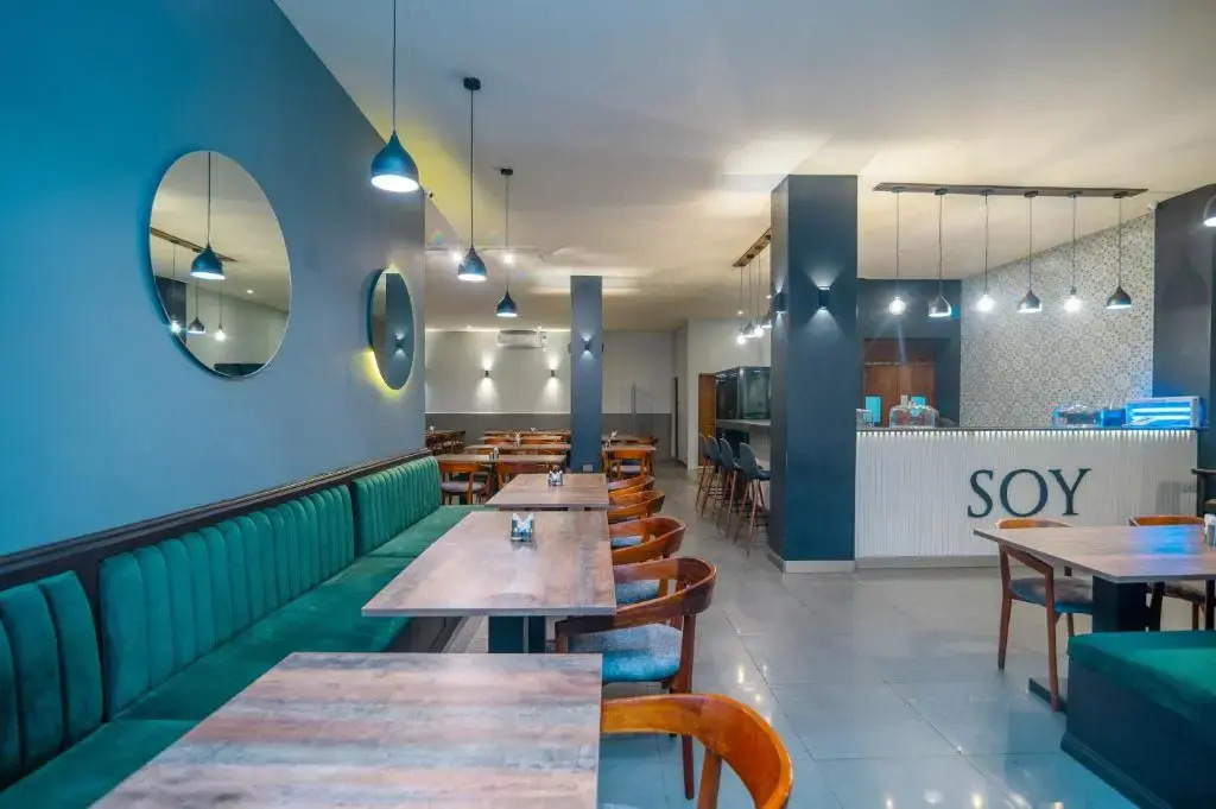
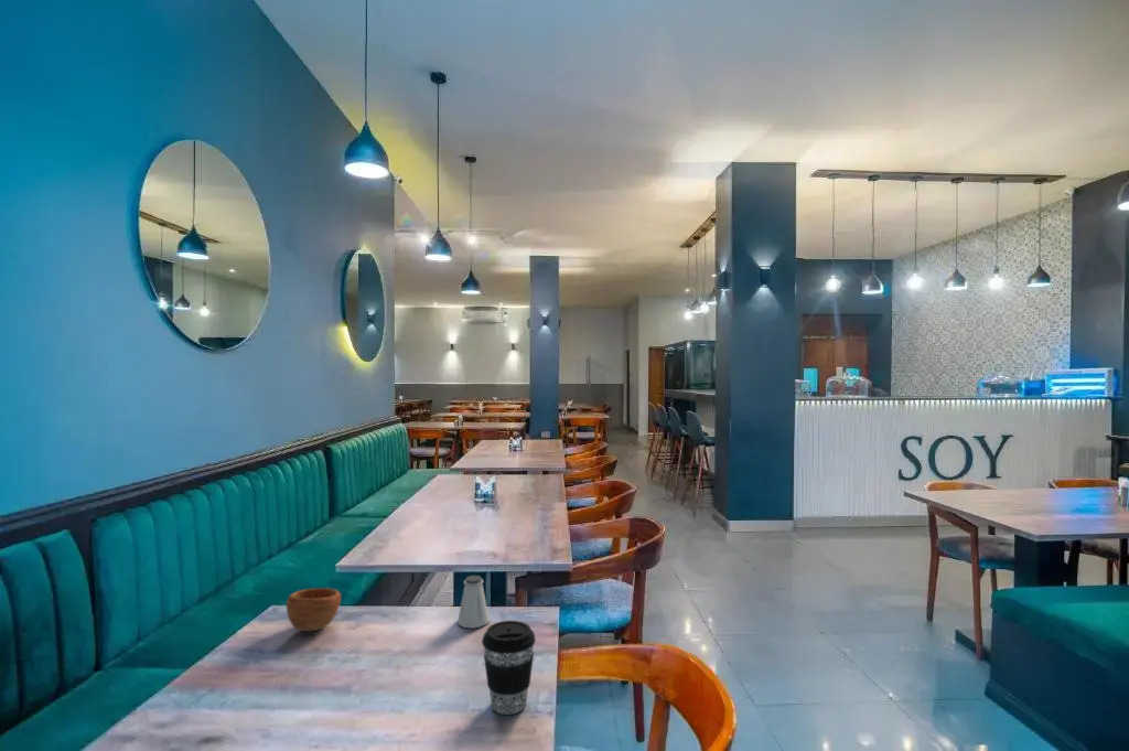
+ cup [286,587,342,632]
+ saltshaker [456,575,491,629]
+ coffee cup [481,620,537,716]
